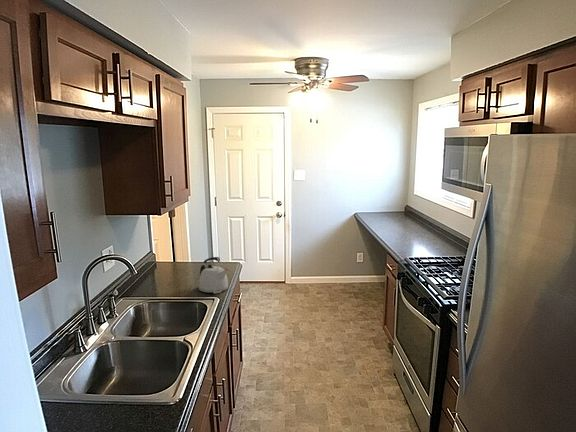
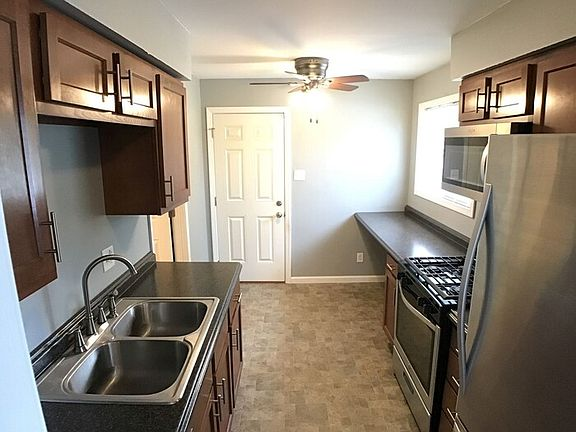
- kettle [198,256,229,294]
